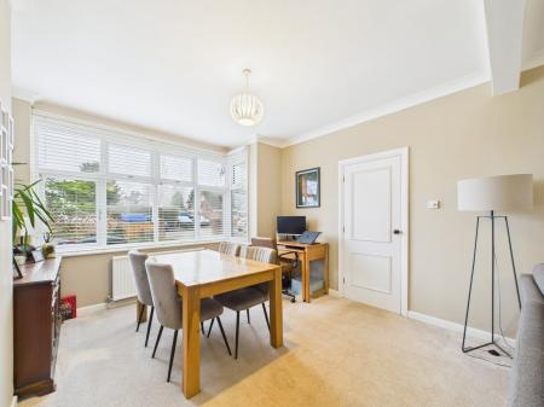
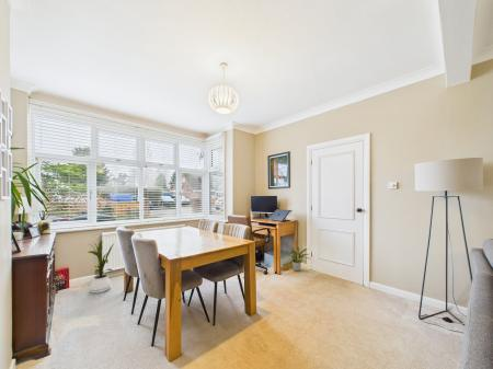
+ house plant [88,240,115,295]
+ potted plant [280,246,311,273]
